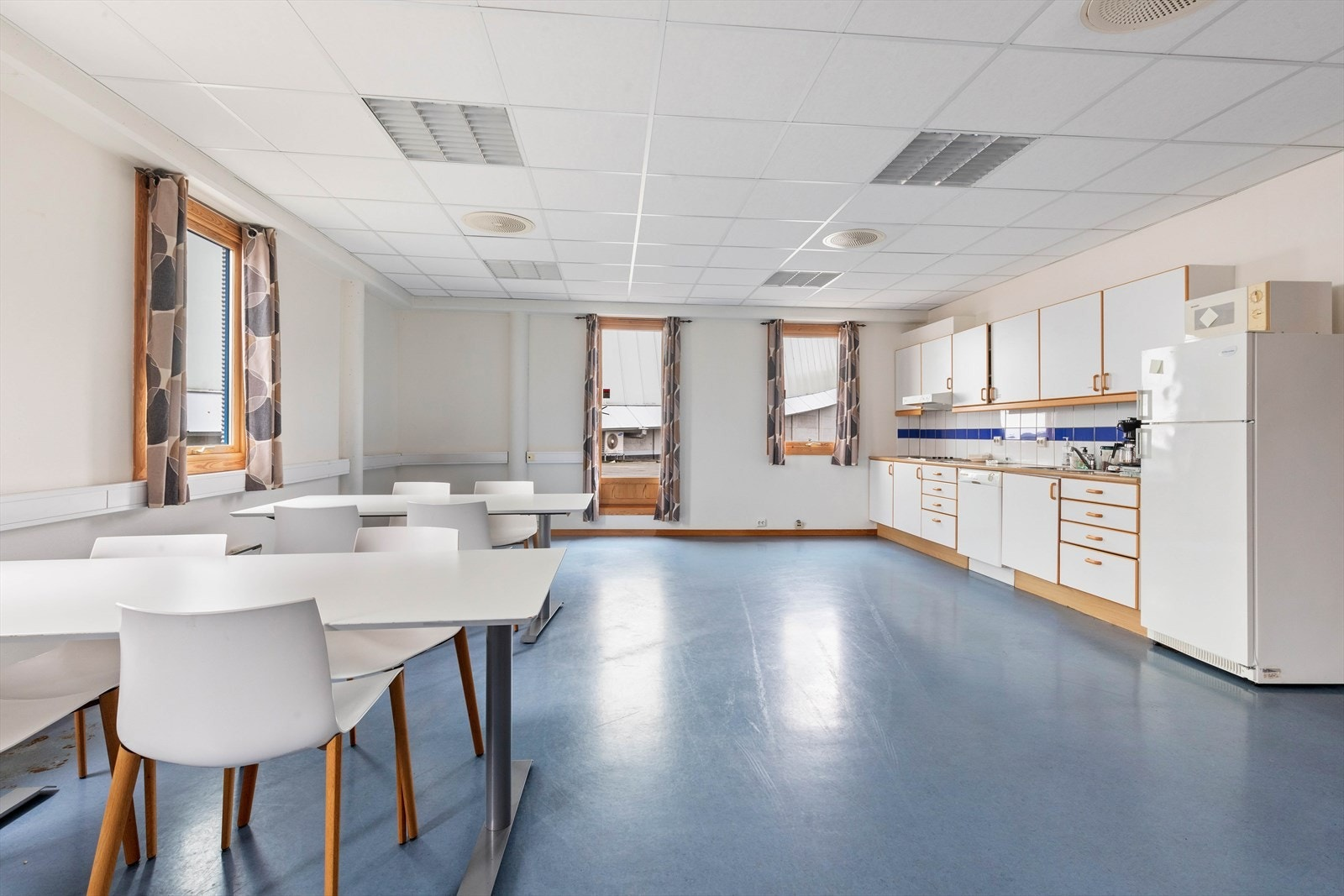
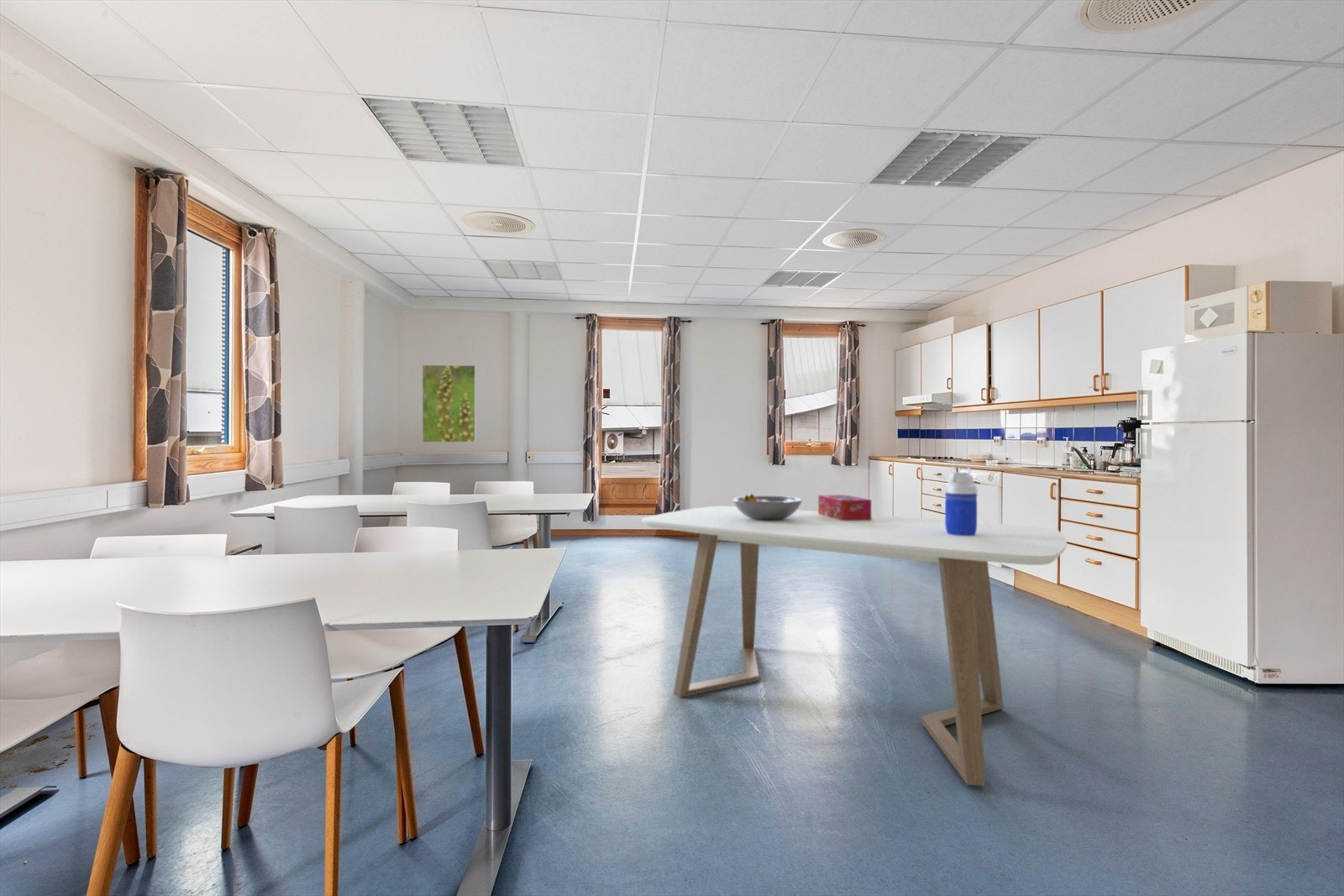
+ fruit bowl [732,493,803,520]
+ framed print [422,364,477,443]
+ thermos [944,465,978,536]
+ dining table [641,506,1068,787]
+ tissue box [817,494,872,521]
